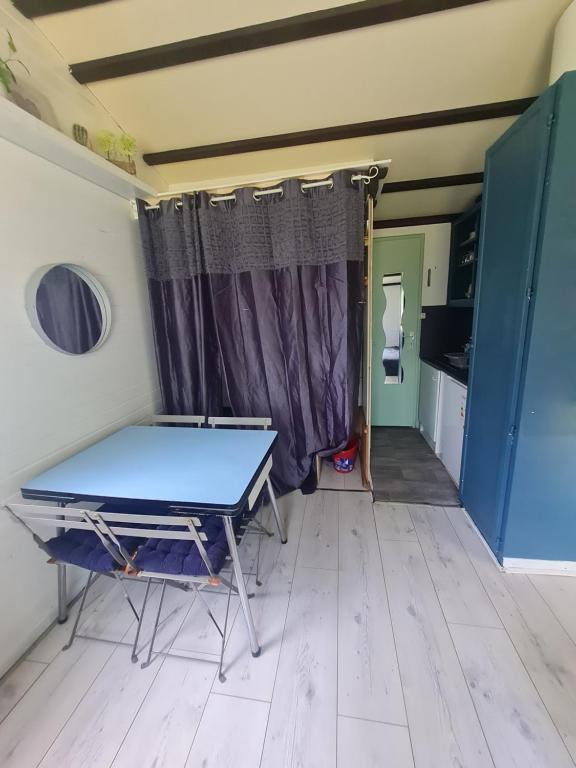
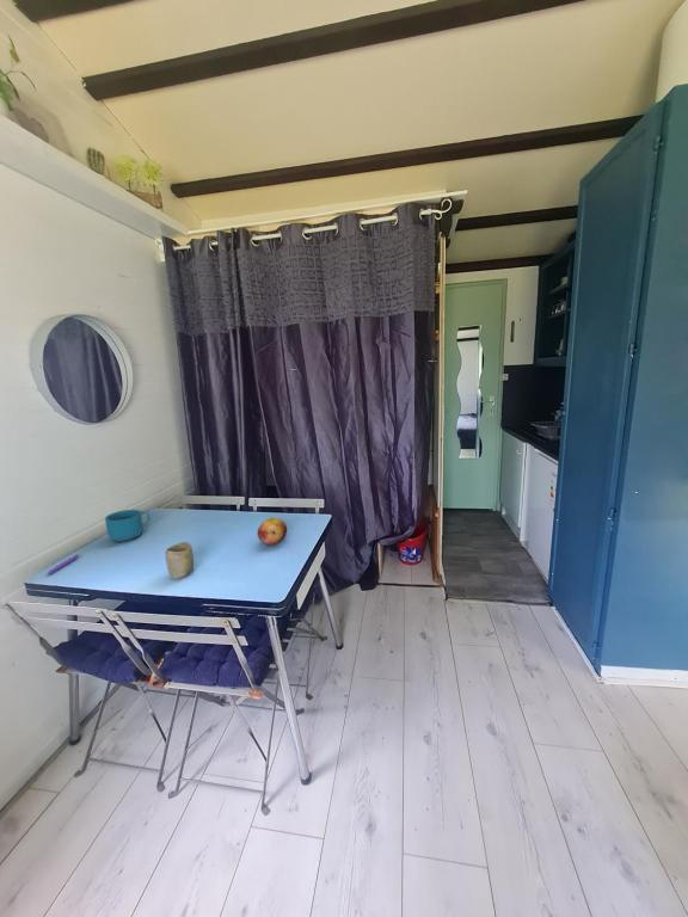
+ fruit [257,517,288,546]
+ cup [164,541,195,580]
+ cup [104,509,152,542]
+ pen [44,553,80,577]
